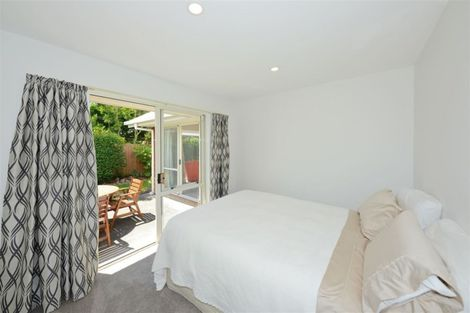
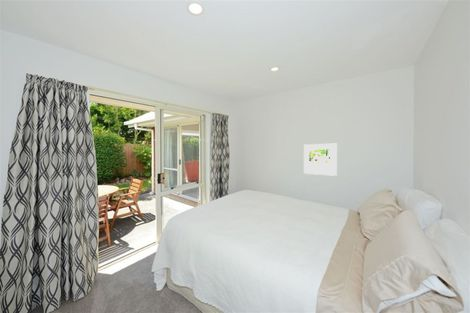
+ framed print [303,143,338,177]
